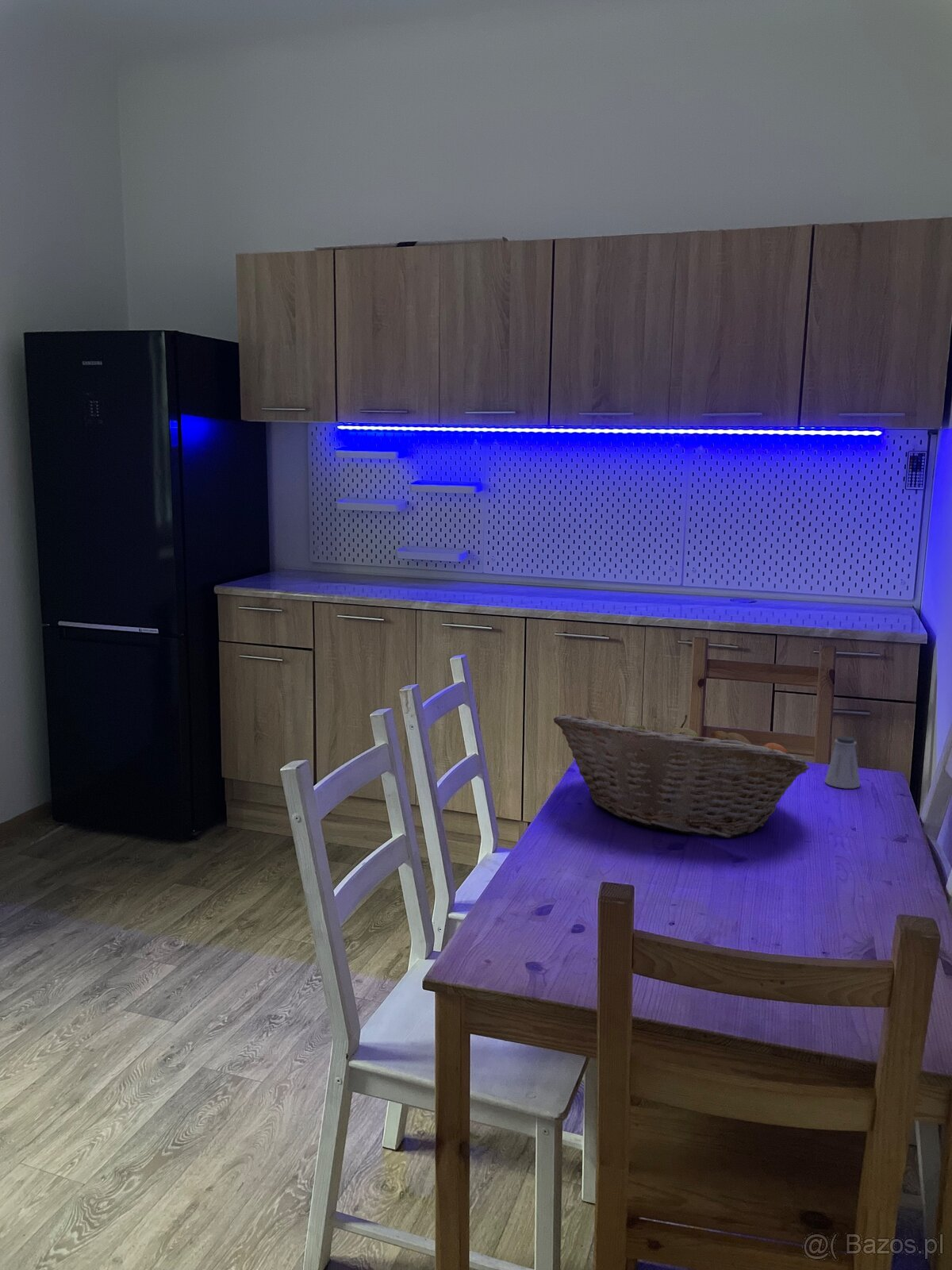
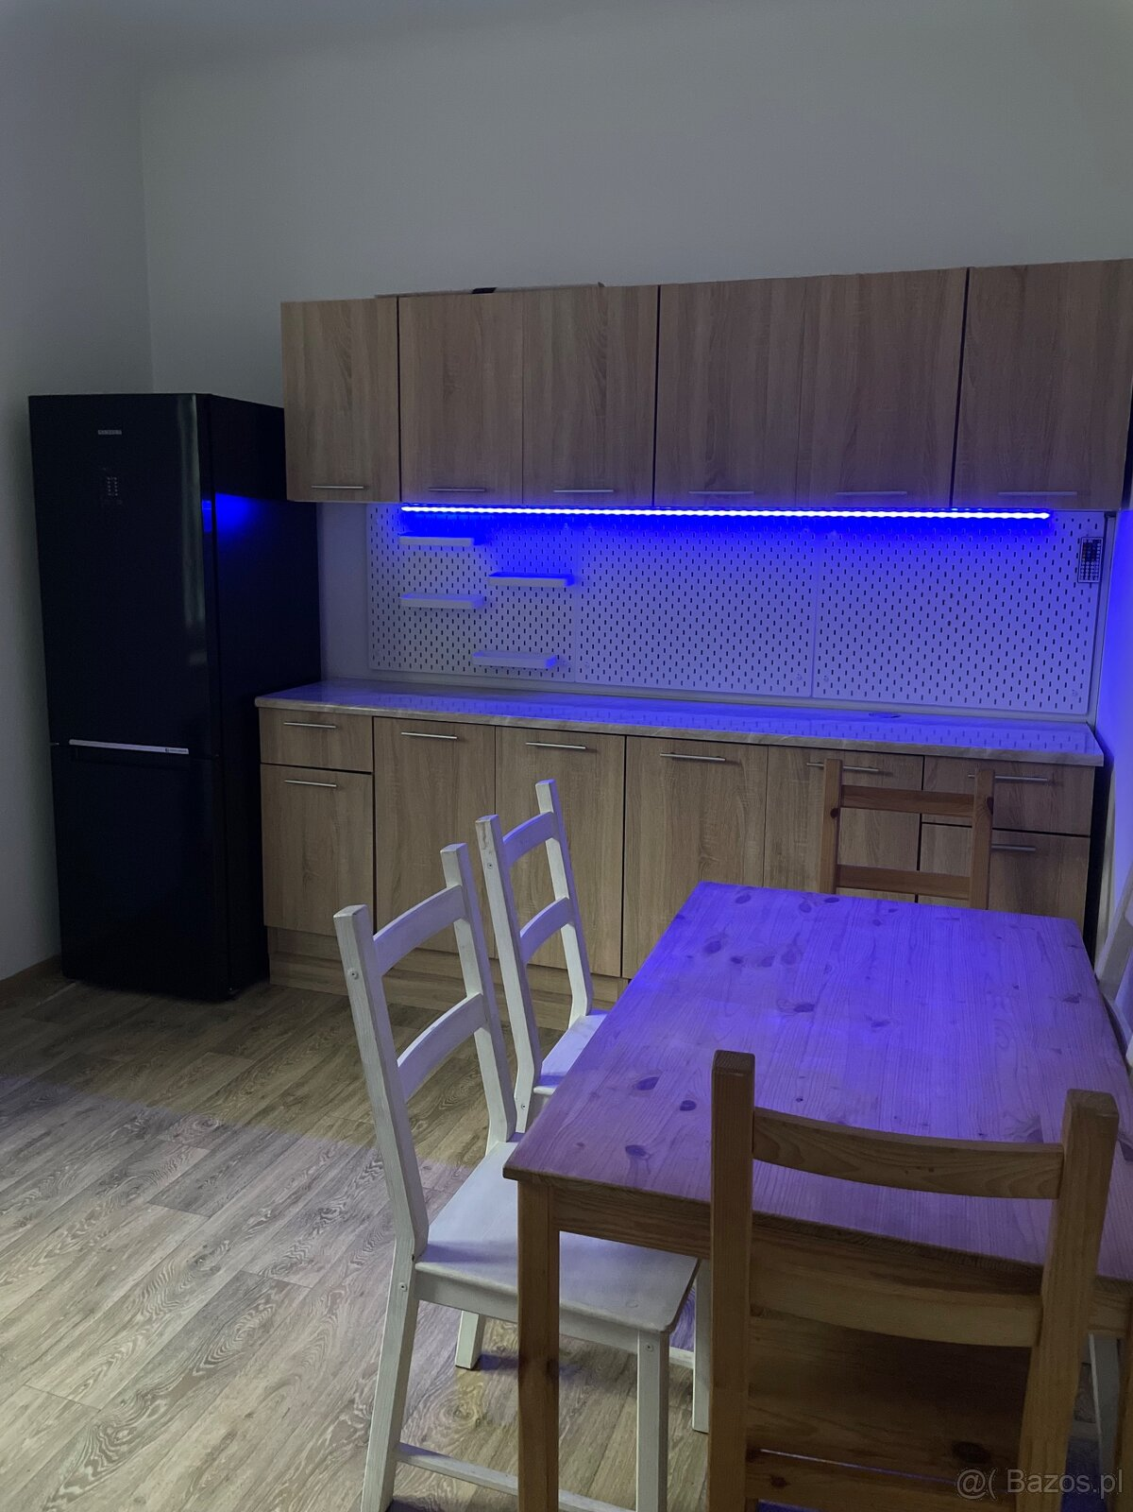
- saltshaker [823,736,861,789]
- fruit basket [553,714,810,838]
